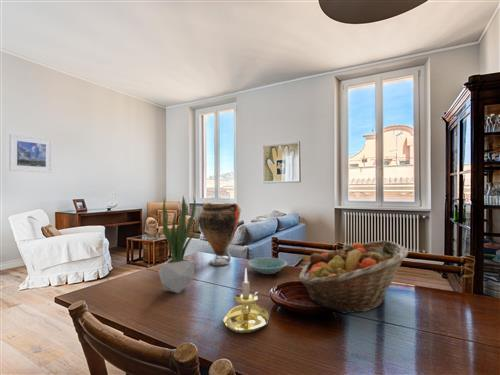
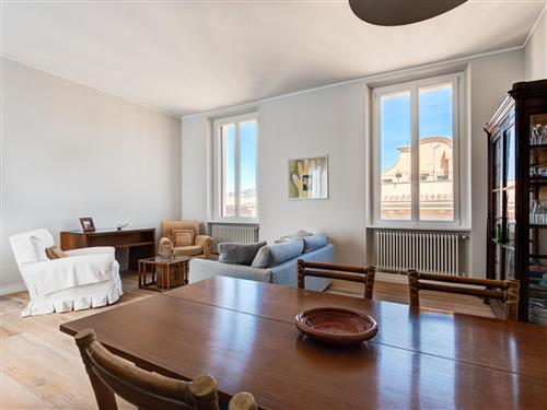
- potted plant [157,195,198,294]
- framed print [8,133,53,174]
- bowl [247,256,288,275]
- vase [197,202,242,266]
- candle holder [222,267,270,334]
- fruit basket [298,239,410,314]
